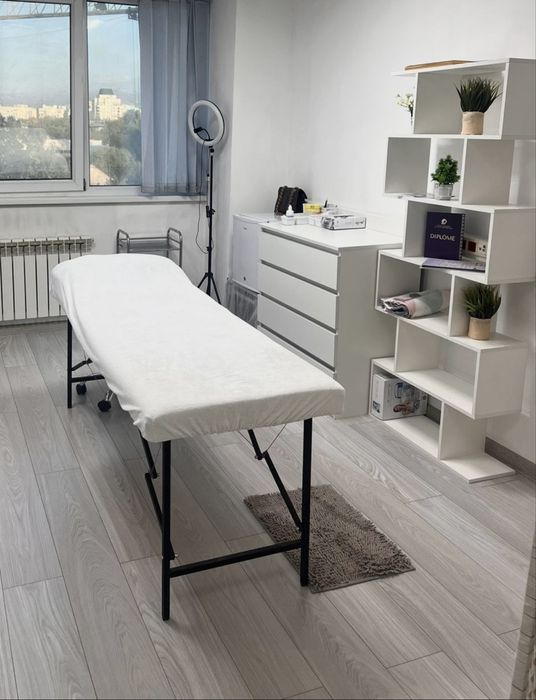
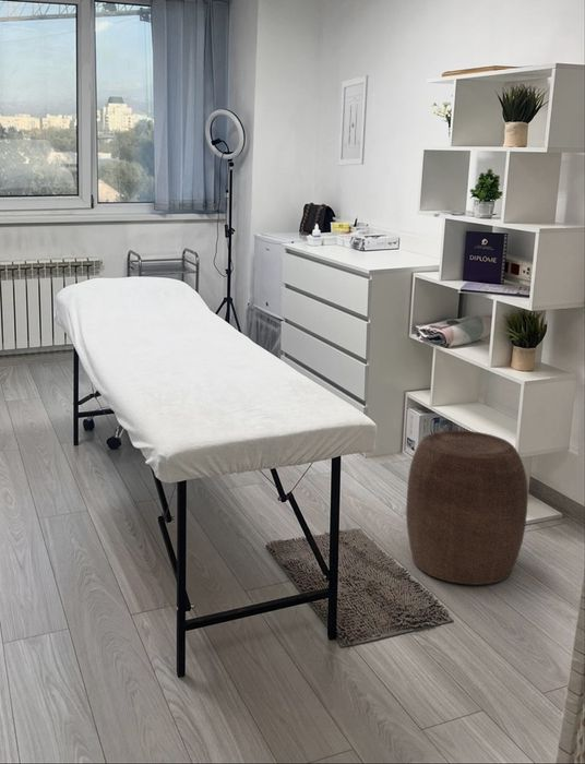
+ stool [405,429,529,585]
+ wall art [337,74,369,167]
